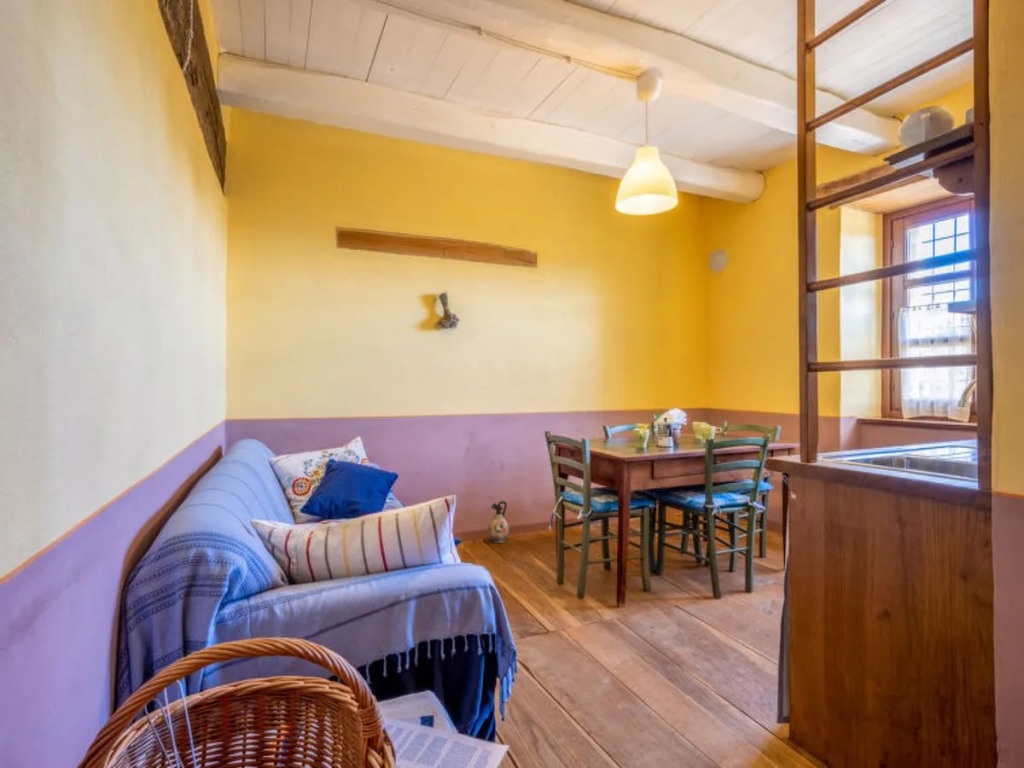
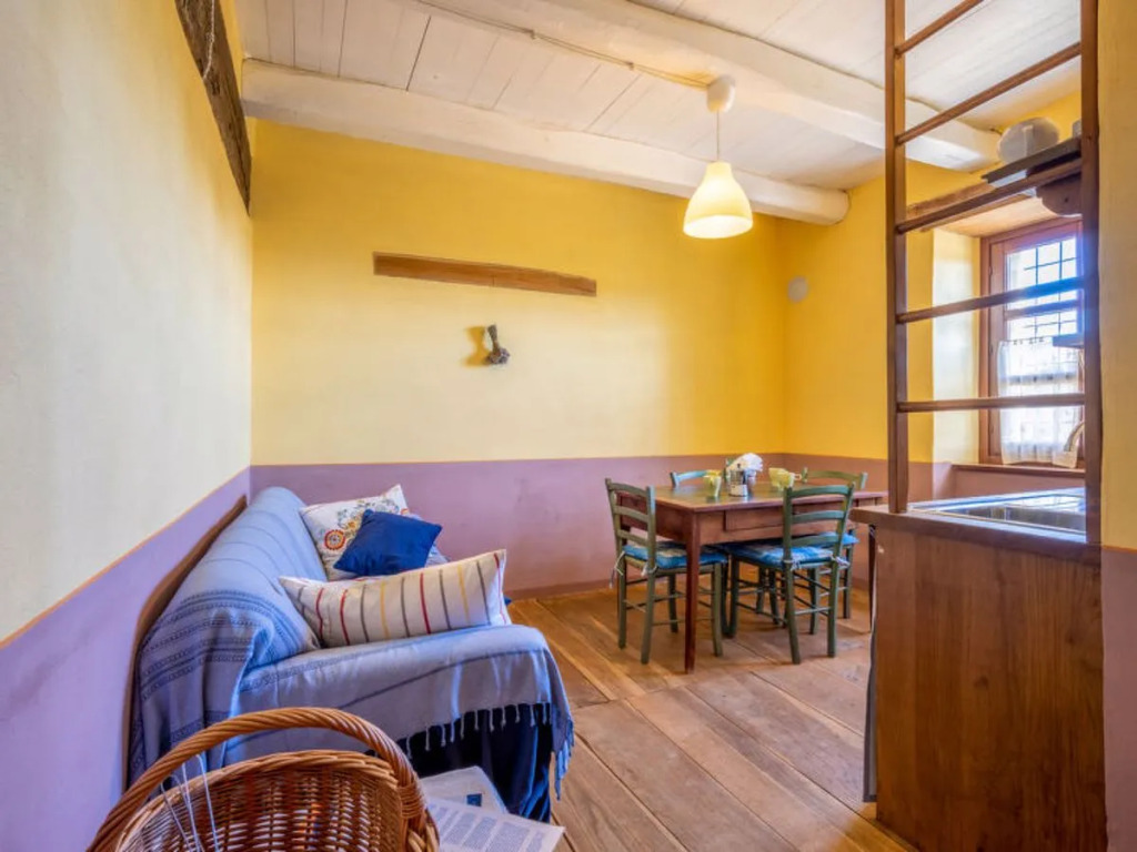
- ceramic jug [487,500,510,544]
